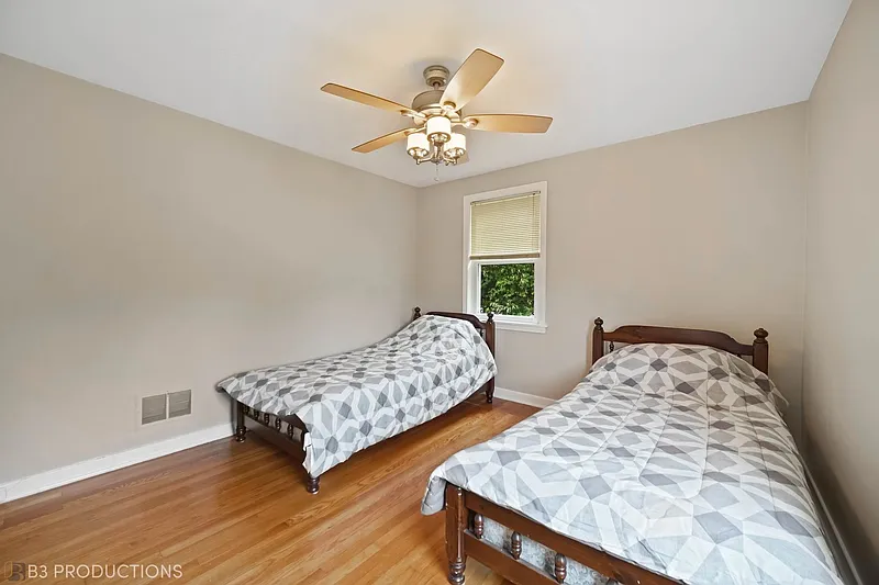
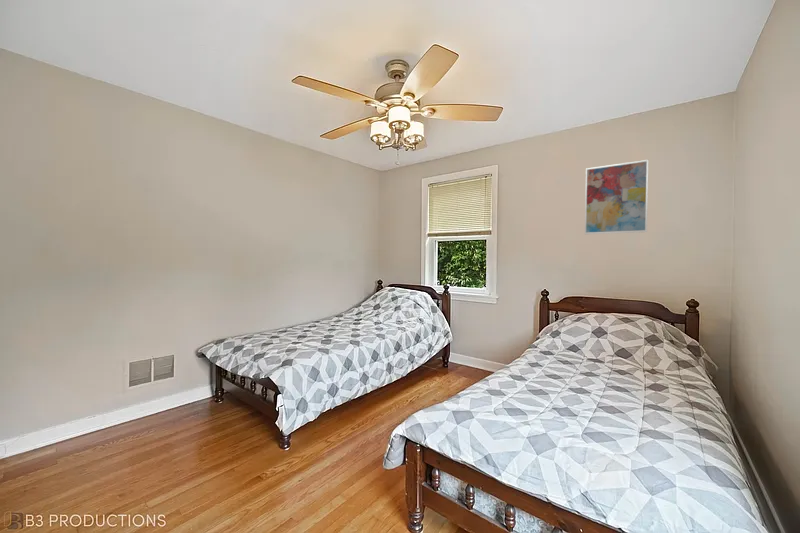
+ wall art [584,159,650,235]
